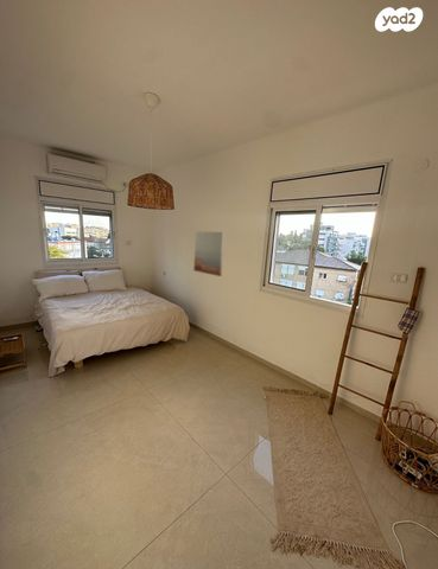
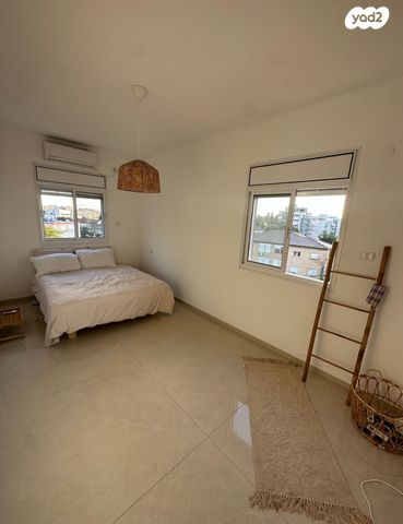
- wall art [192,230,226,277]
